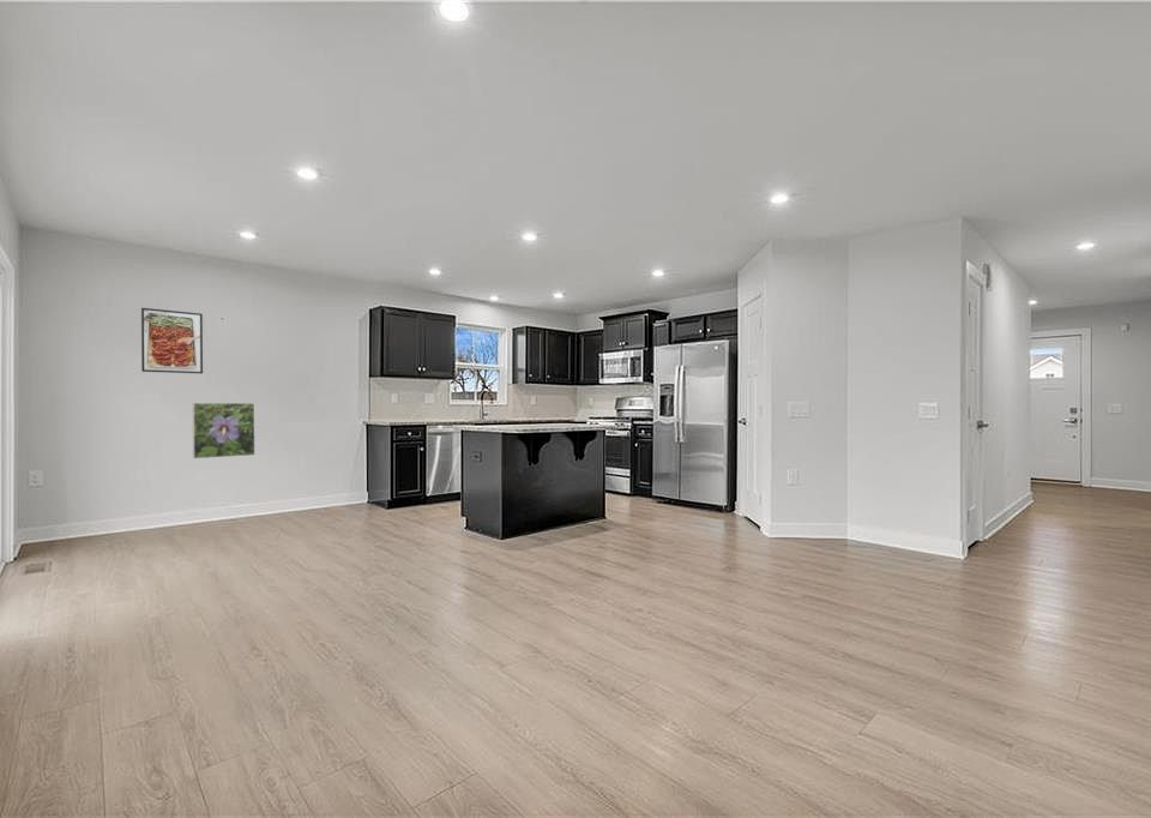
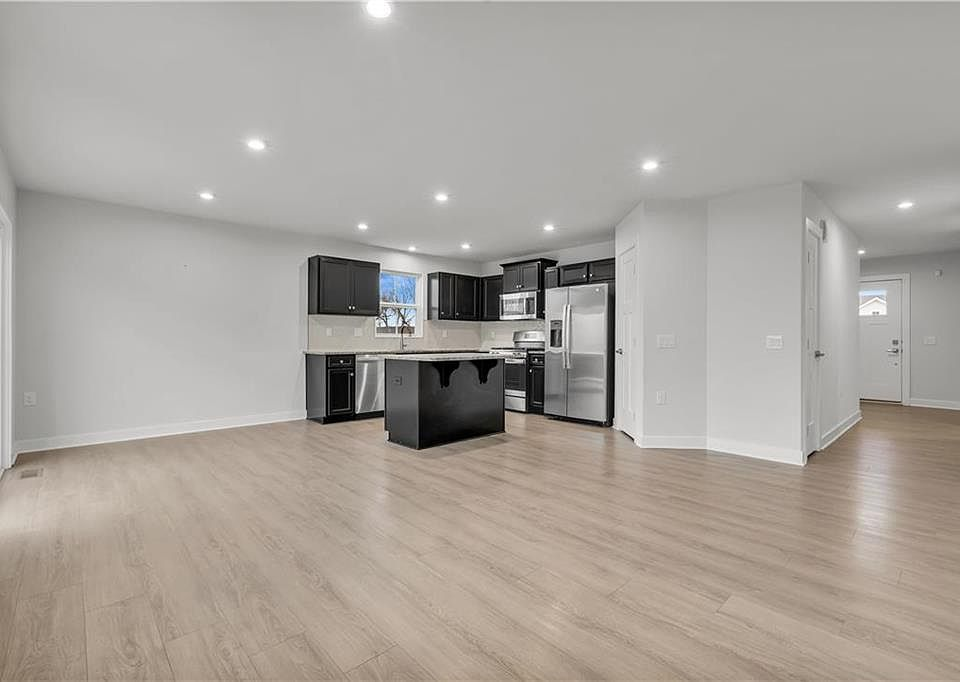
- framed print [192,402,257,459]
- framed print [140,307,204,374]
